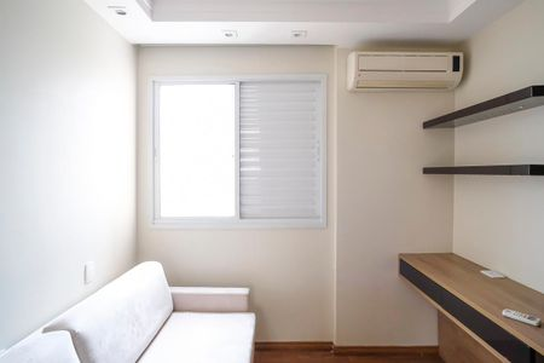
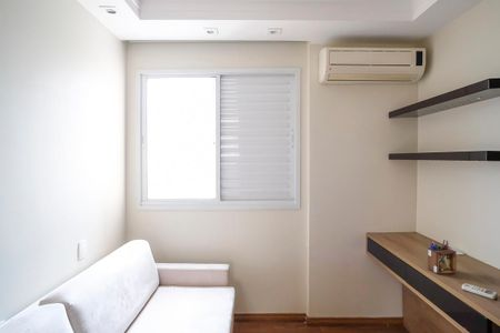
+ desk organizer [427,239,458,275]
